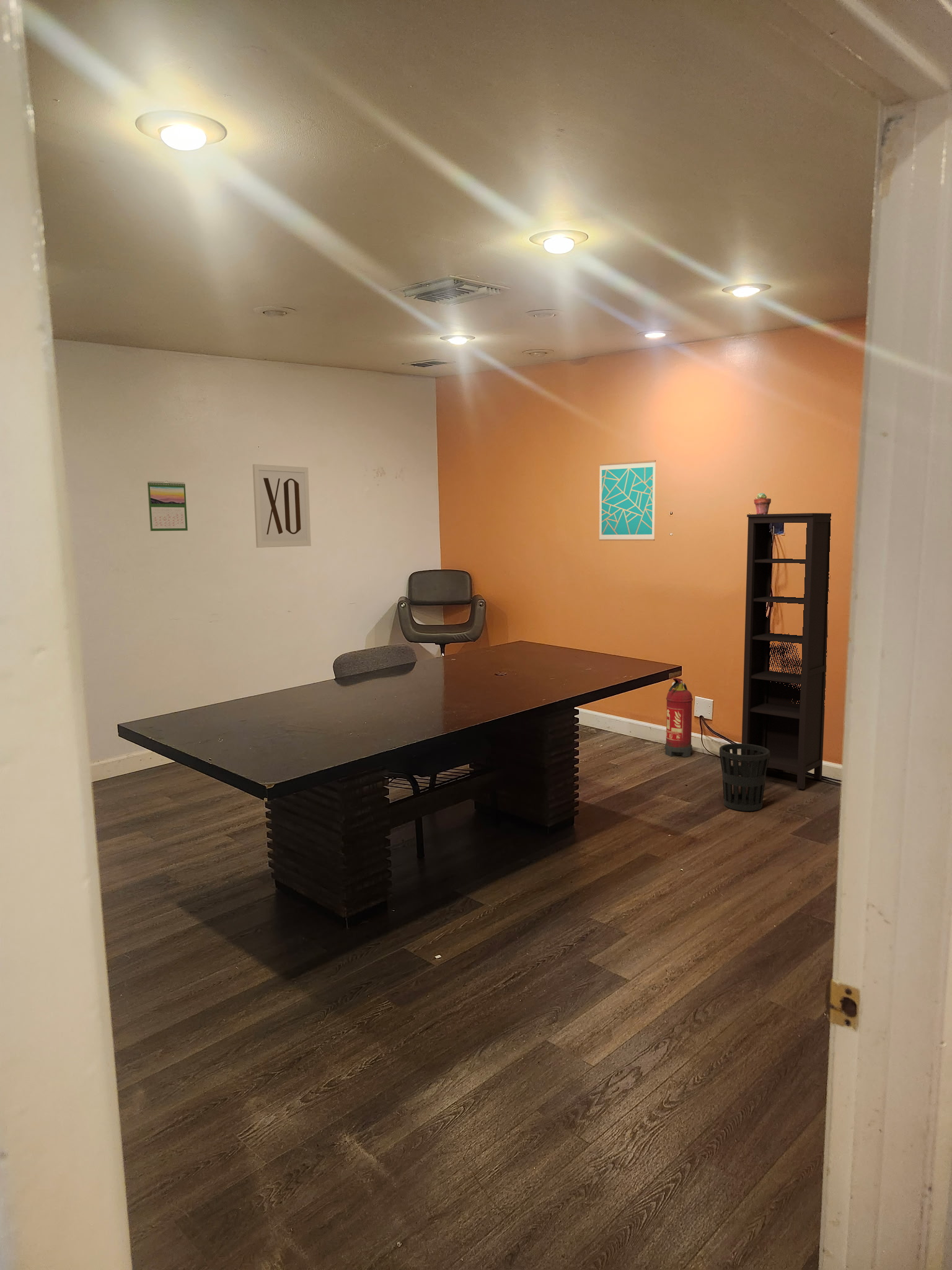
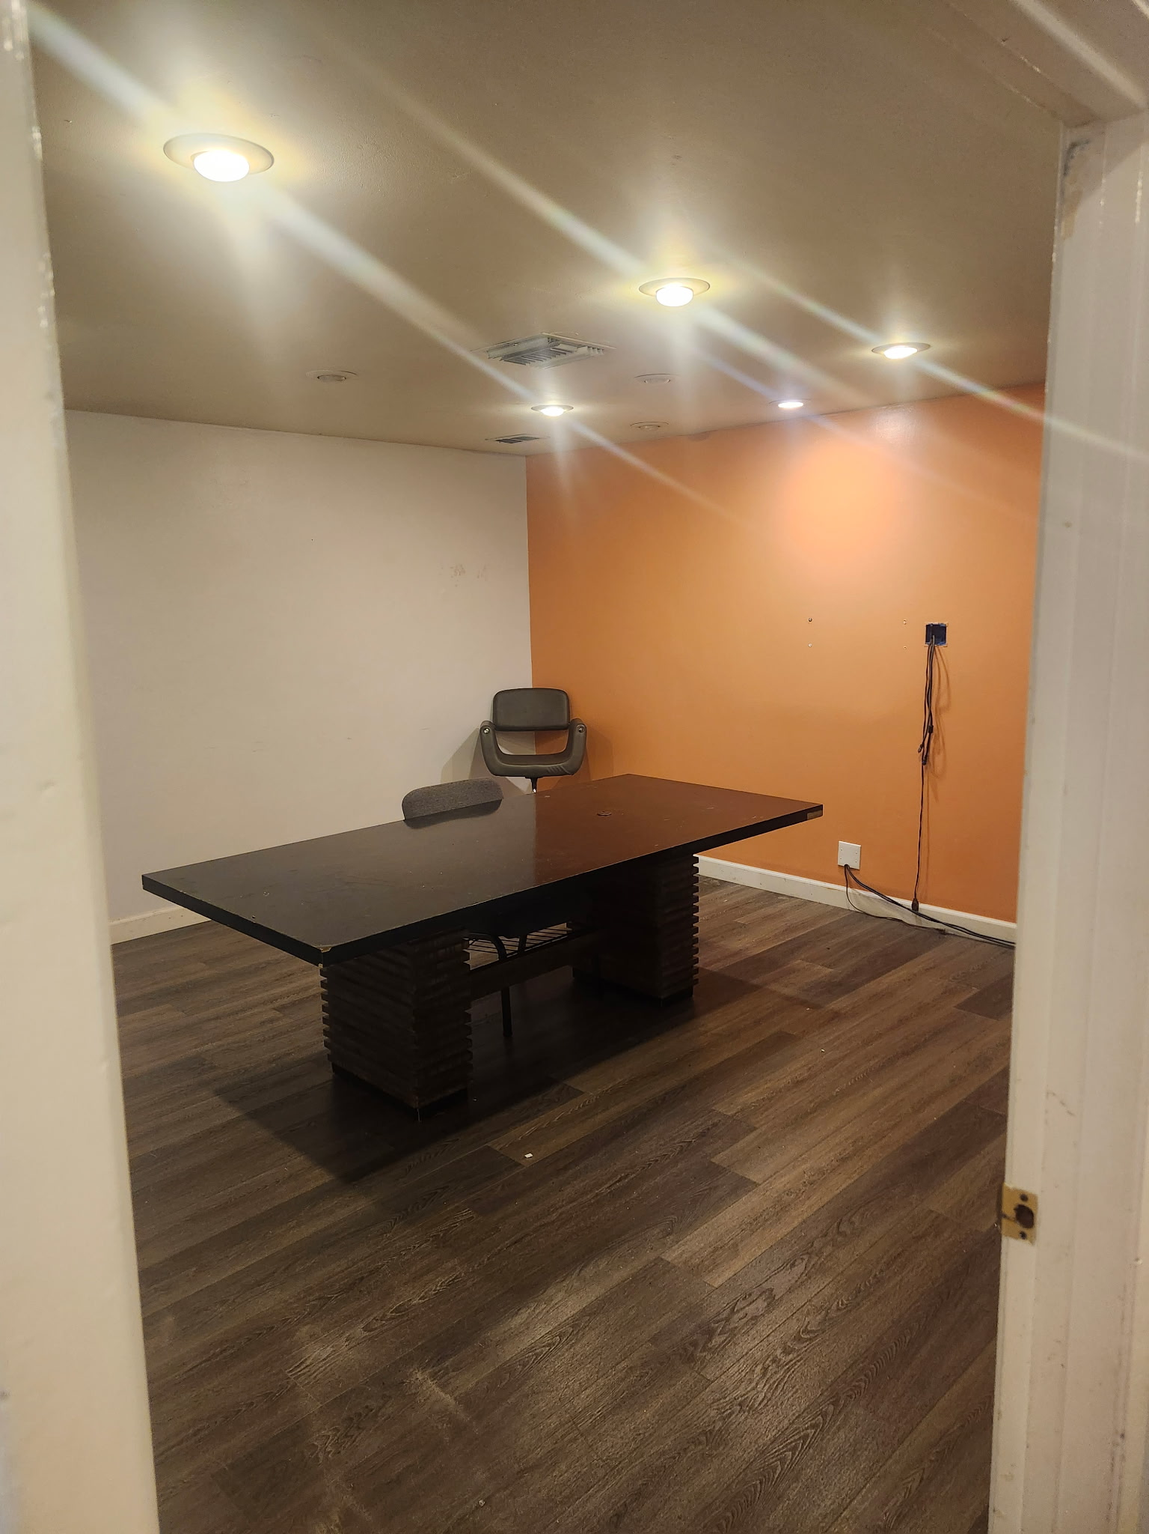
- bookcase [741,512,831,790]
- wastebasket [719,743,770,812]
- potted succulent [754,492,772,514]
- wall art [252,464,312,548]
- wall art [598,460,656,541]
- calendar [147,480,188,531]
- fire extinguisher [664,677,694,758]
